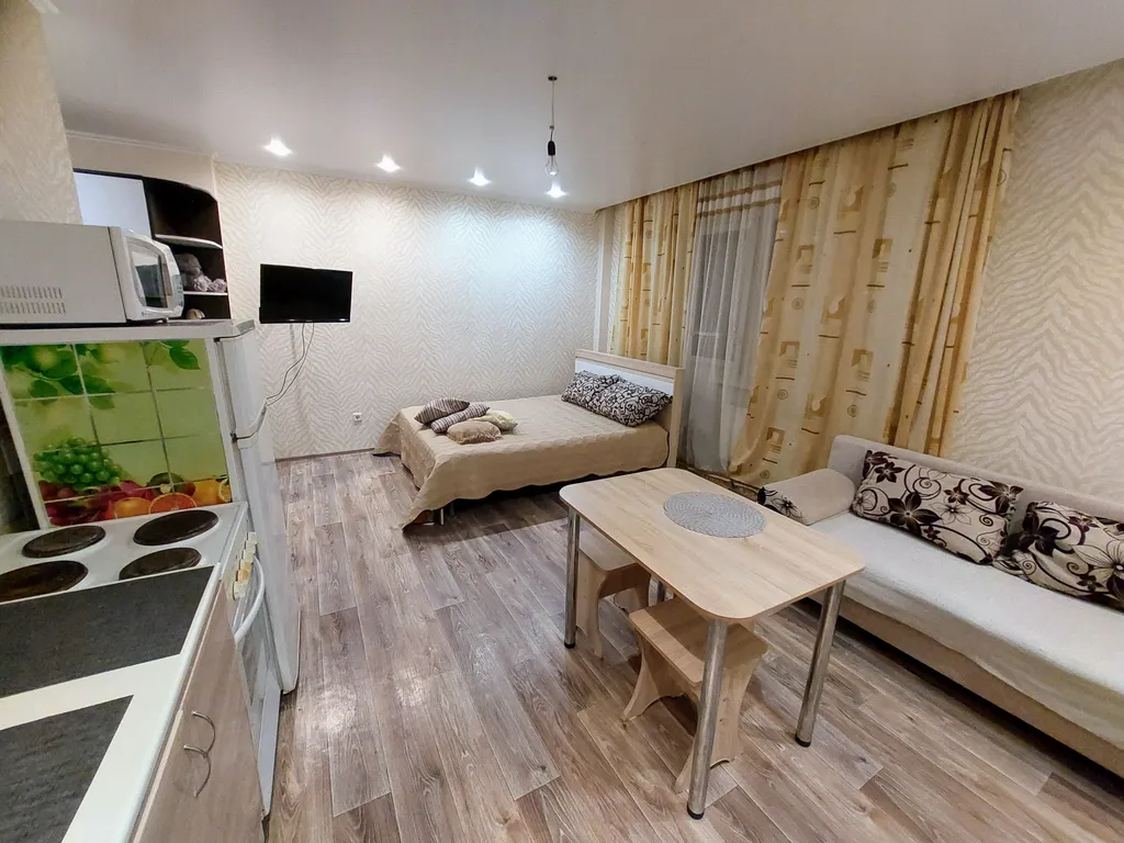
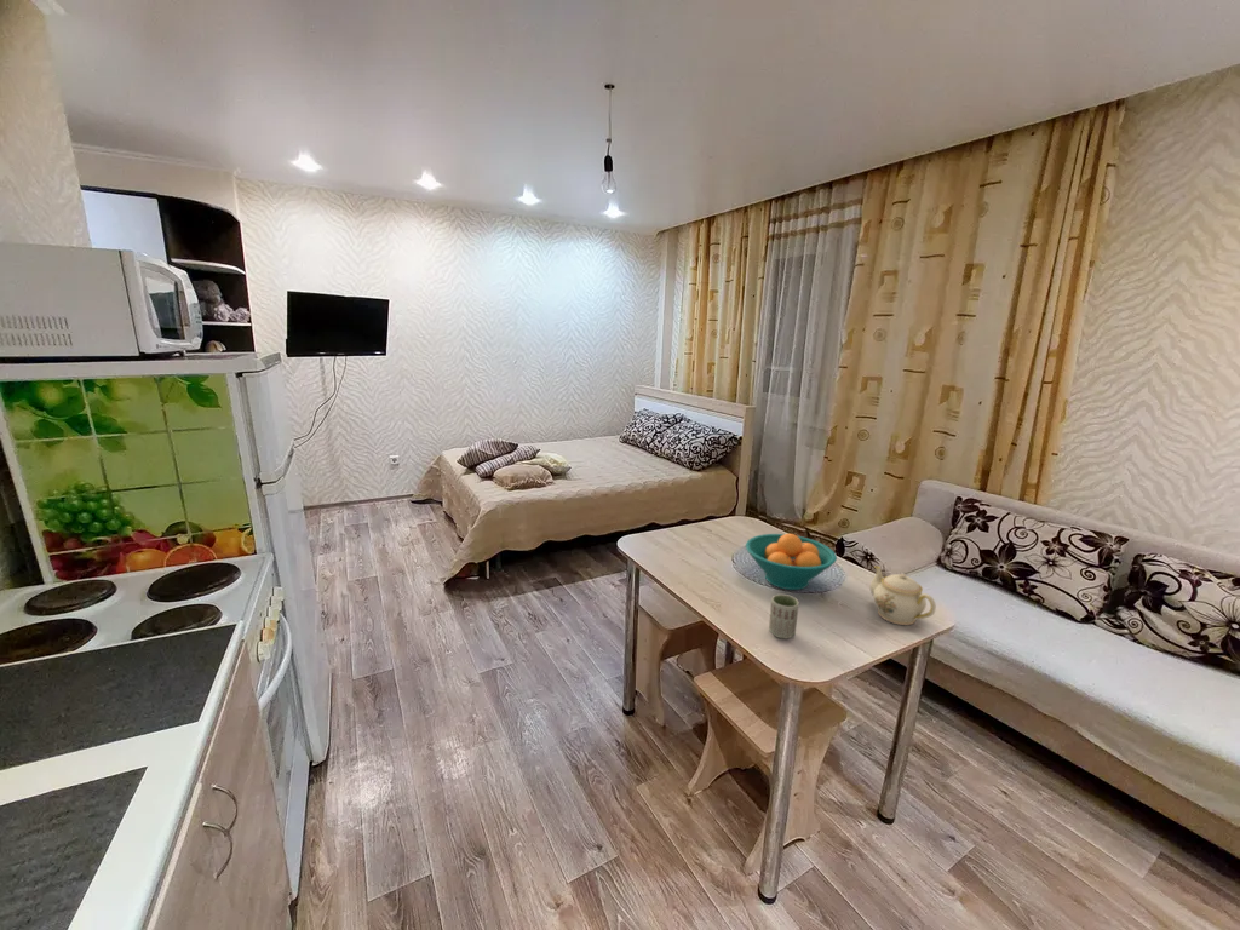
+ teapot [868,566,937,626]
+ fruit bowl [745,533,838,591]
+ cup [768,593,800,639]
